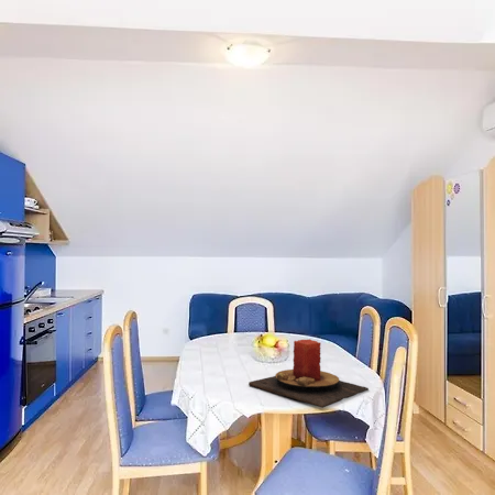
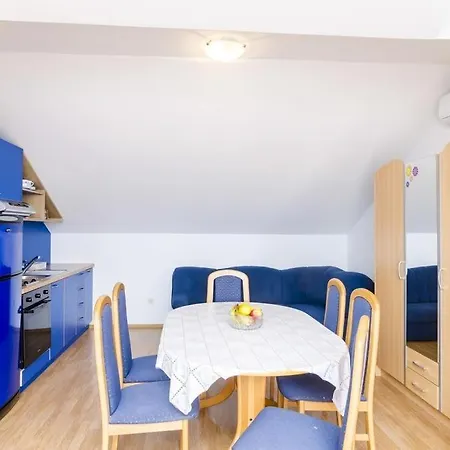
- candle [248,338,370,409]
